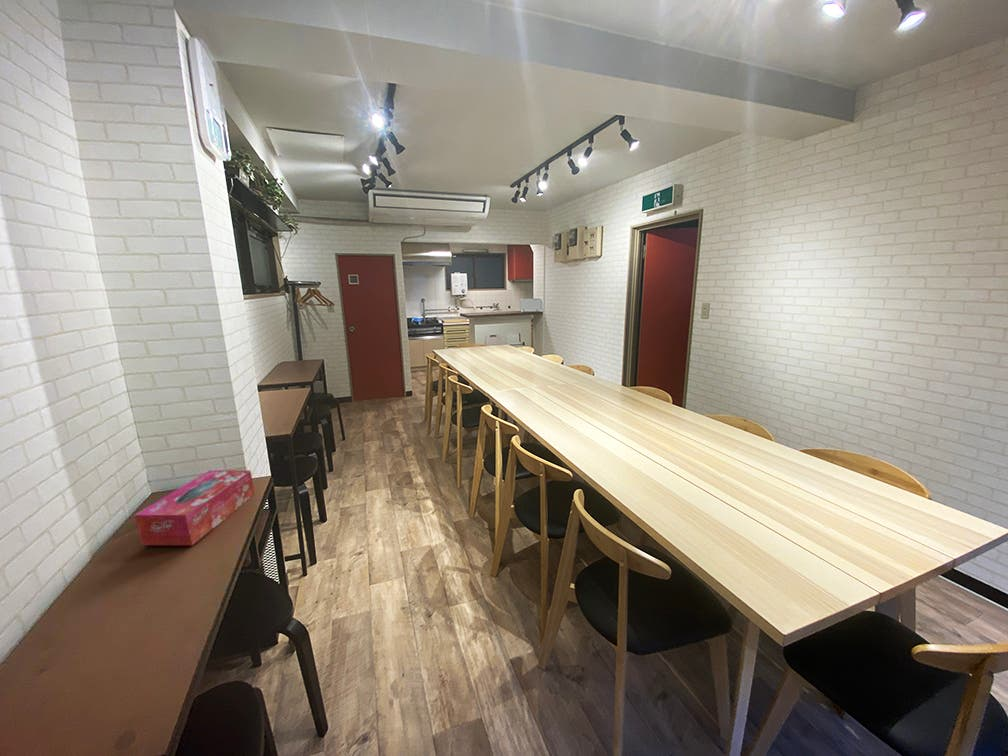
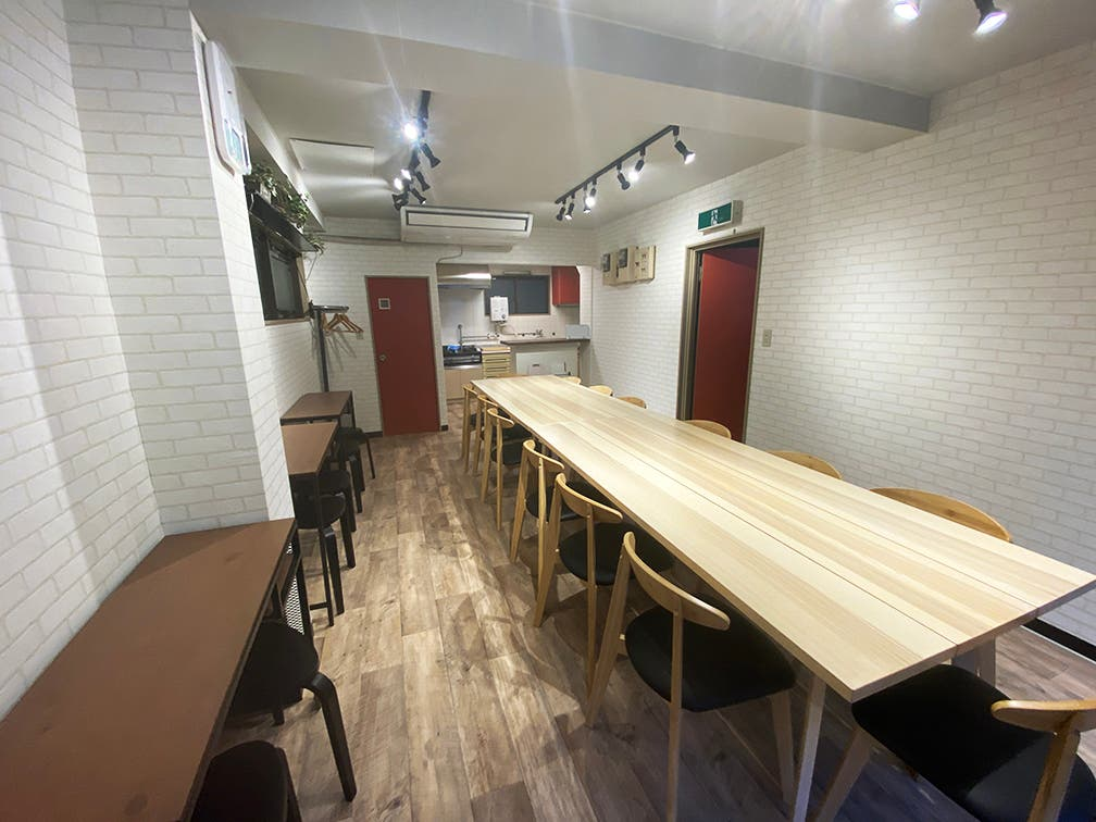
- tissue box [134,469,255,546]
